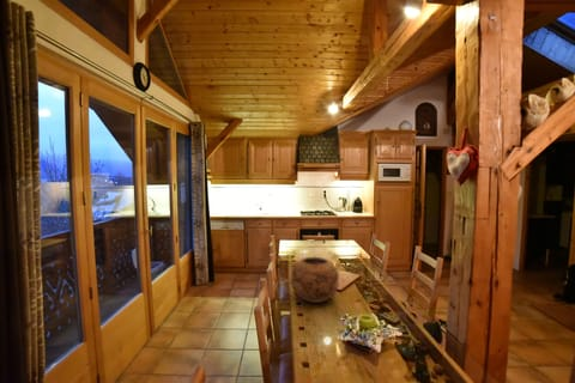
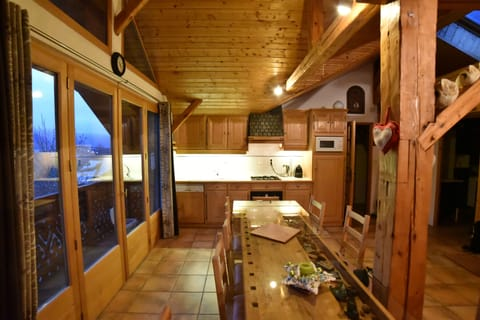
- decorative bowl [290,256,340,304]
